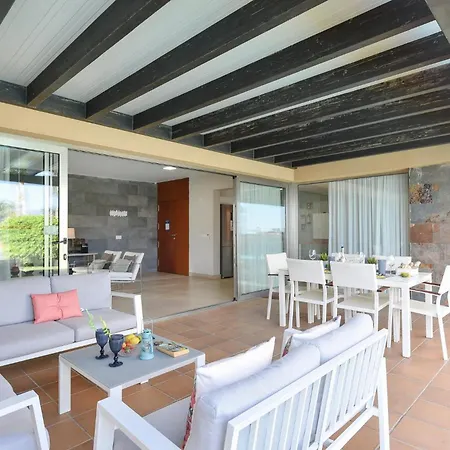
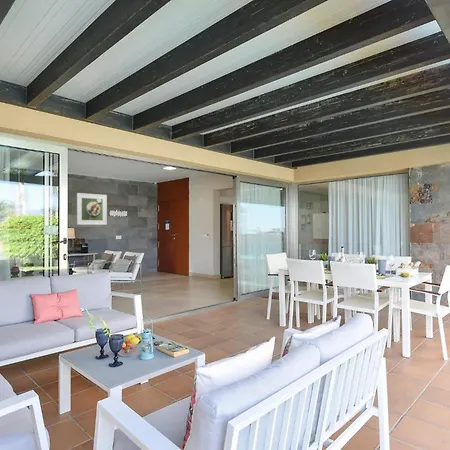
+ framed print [76,192,108,226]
